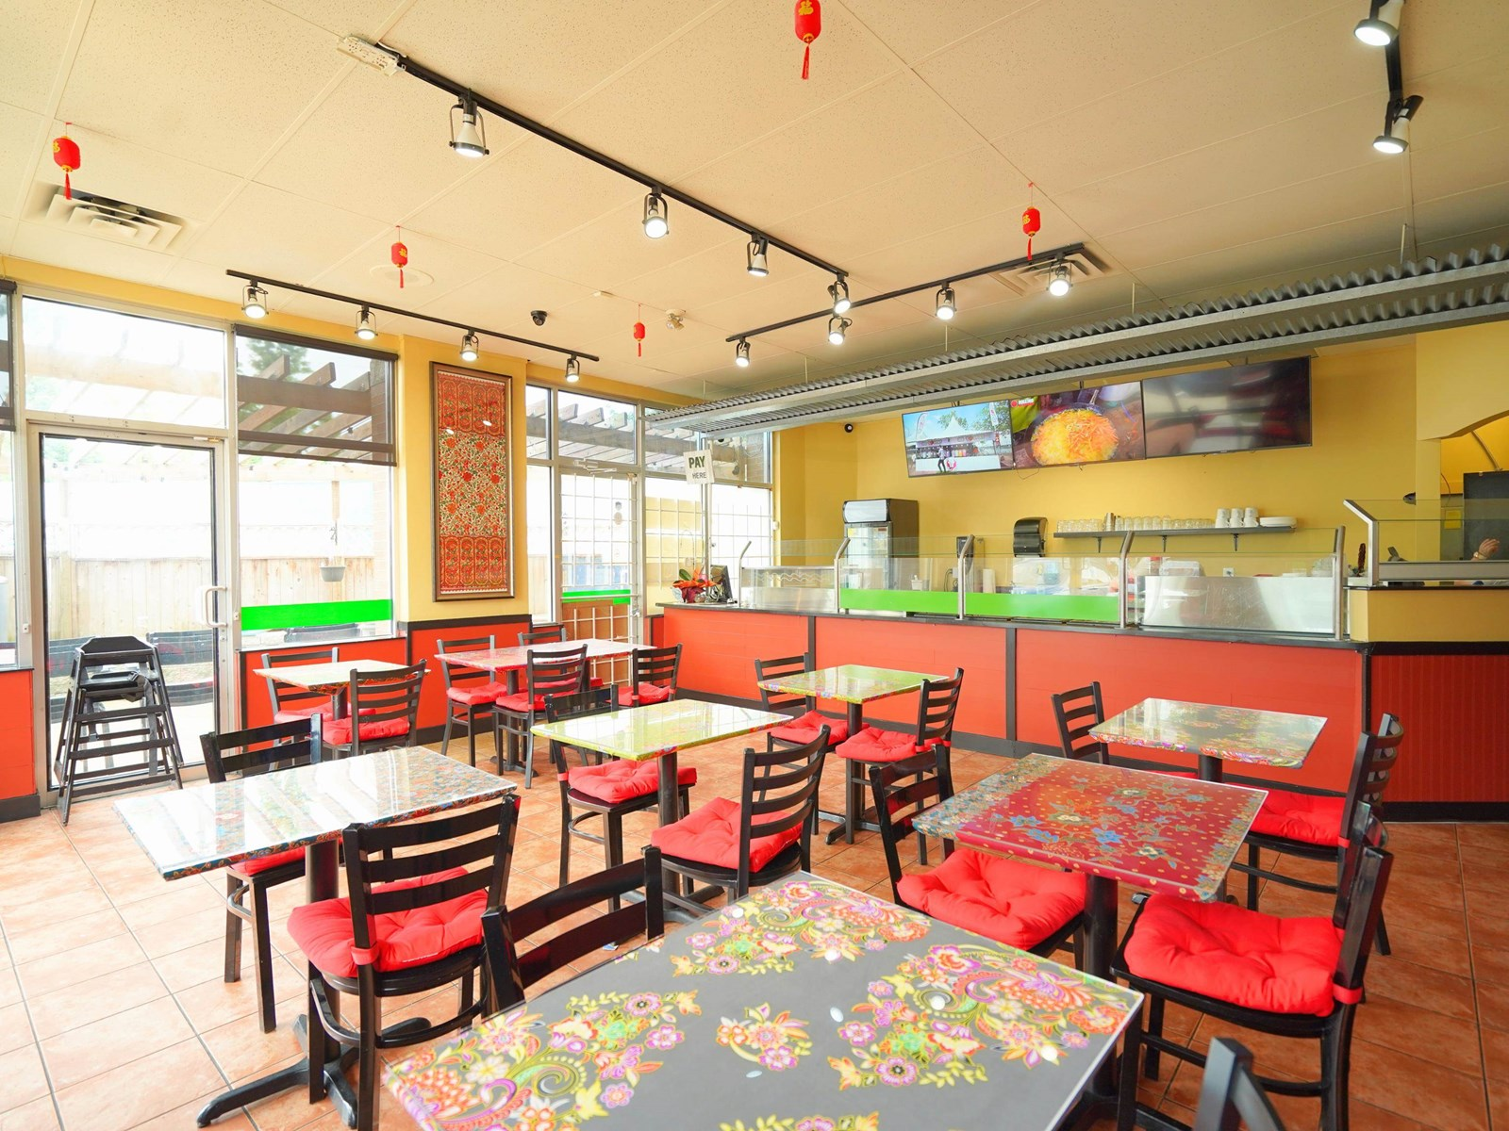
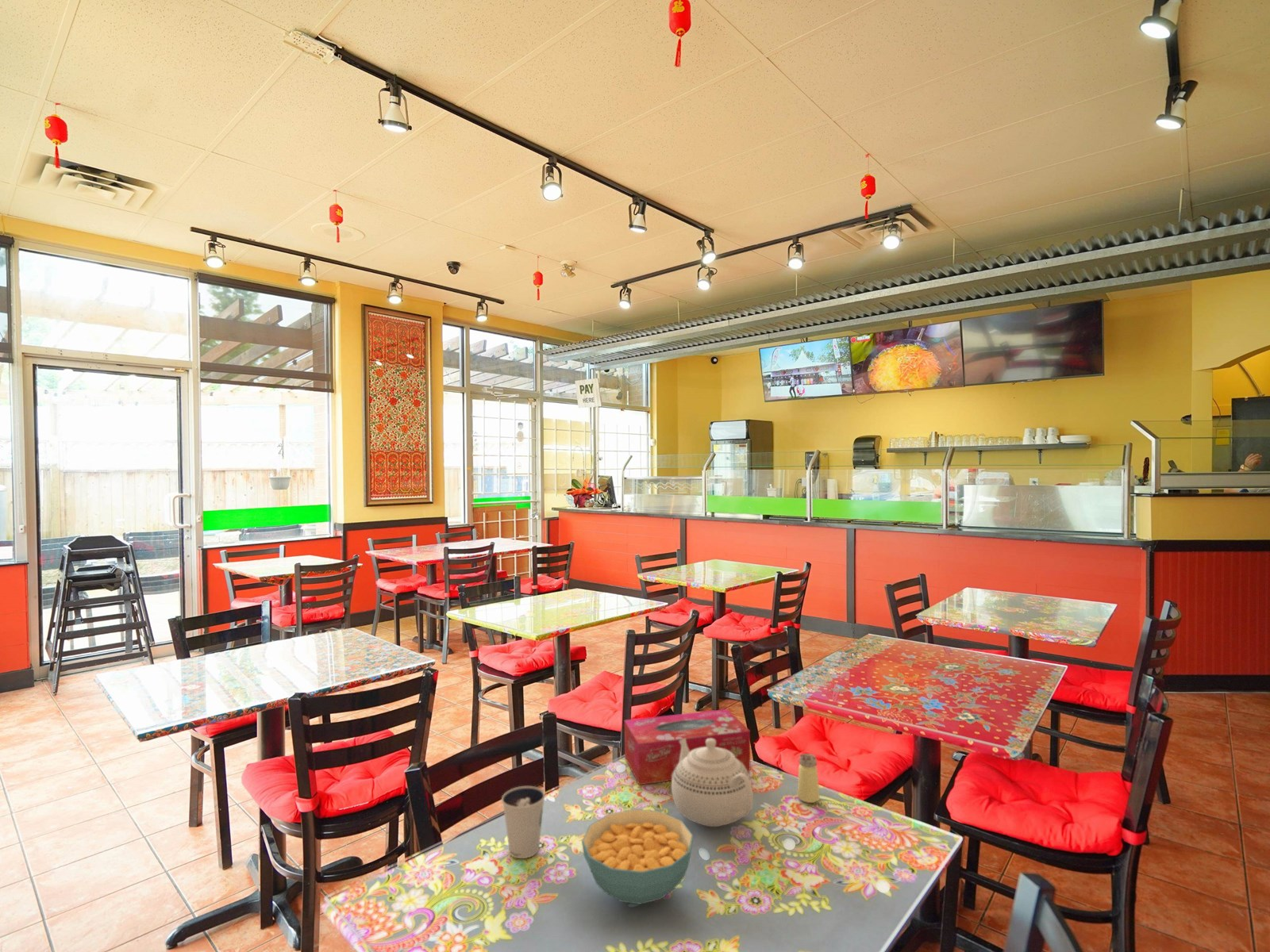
+ dixie cup [501,785,546,859]
+ saltshaker [796,753,821,804]
+ teapot [671,739,754,827]
+ cereal bowl [581,808,694,905]
+ tissue box [624,708,751,785]
